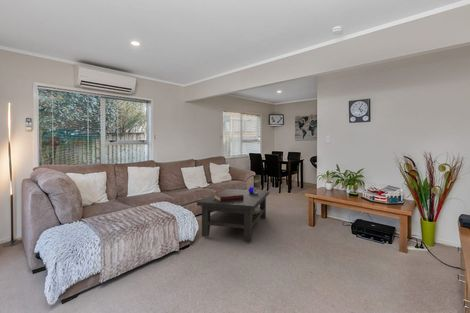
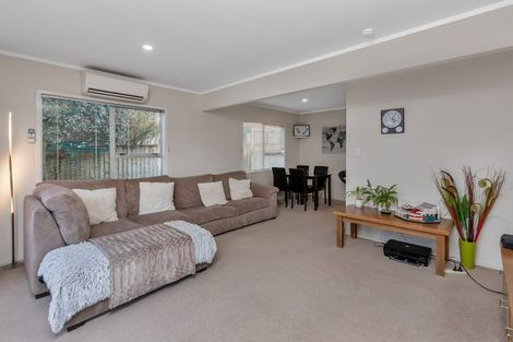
- coffee table [196,186,270,242]
